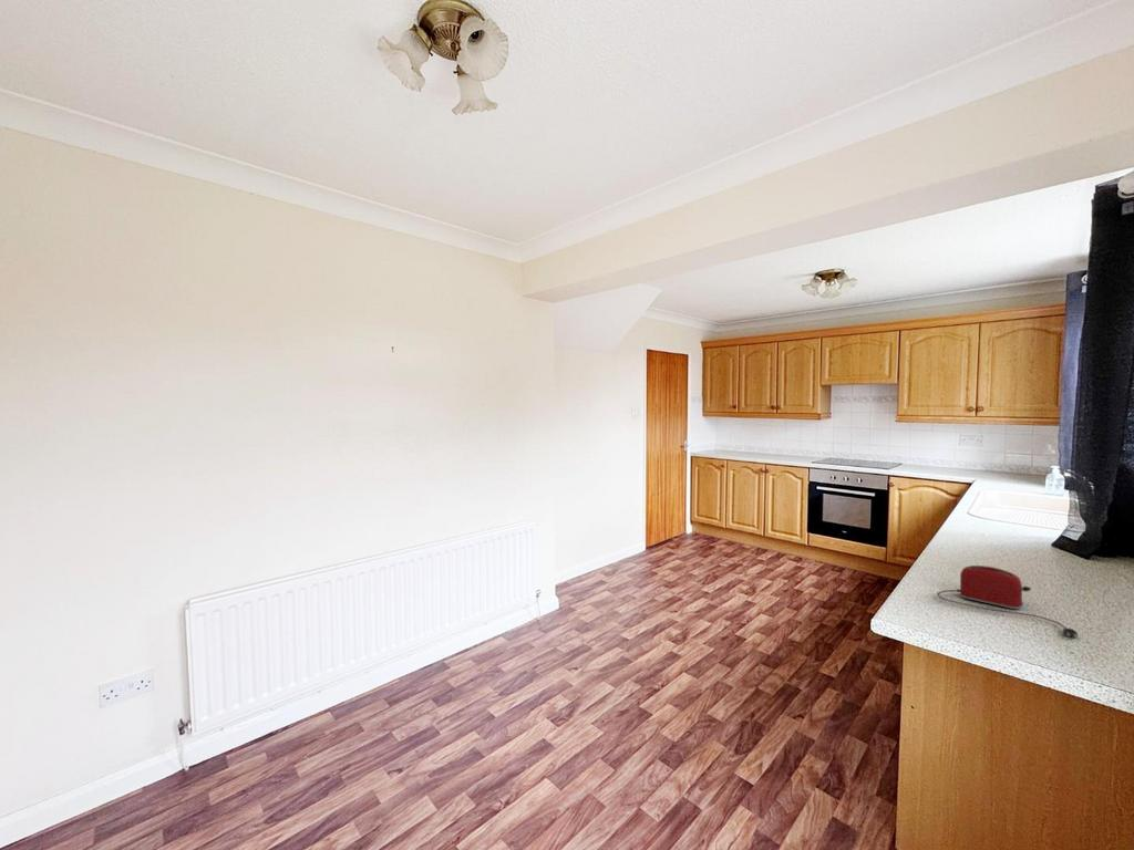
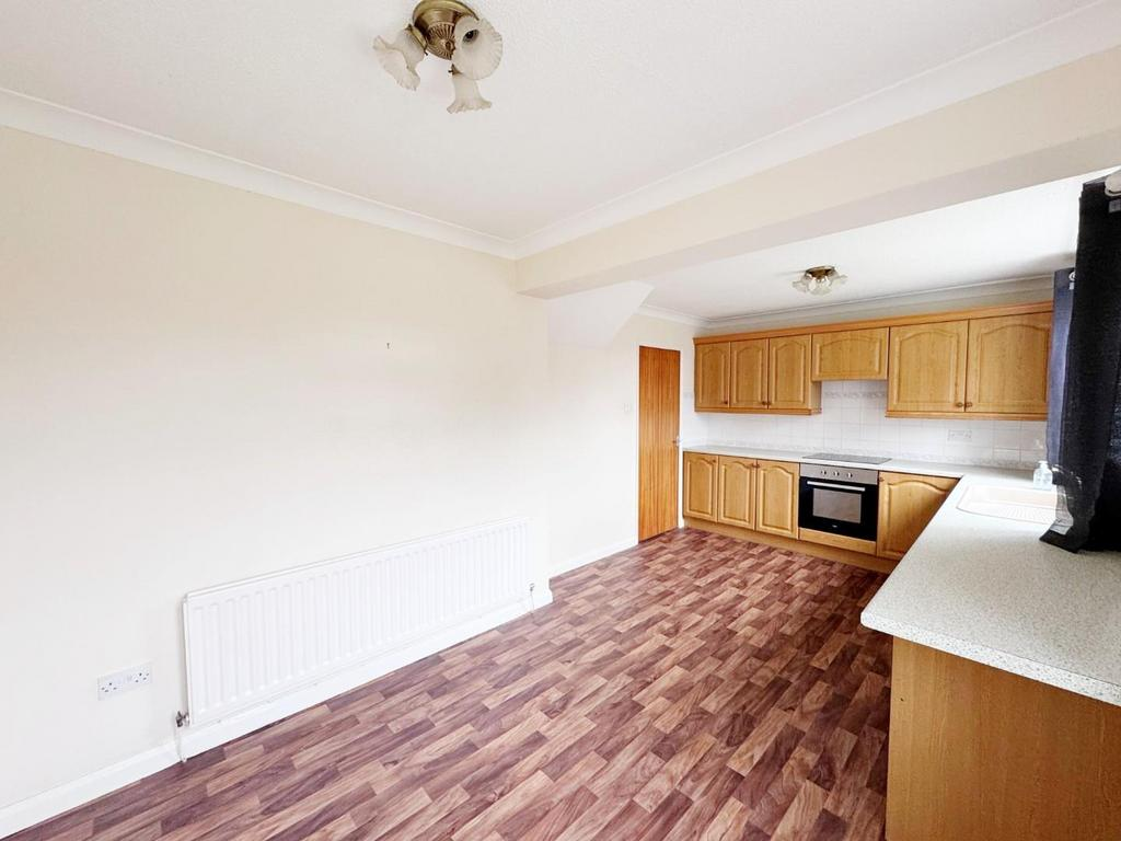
- toaster [937,564,1079,640]
